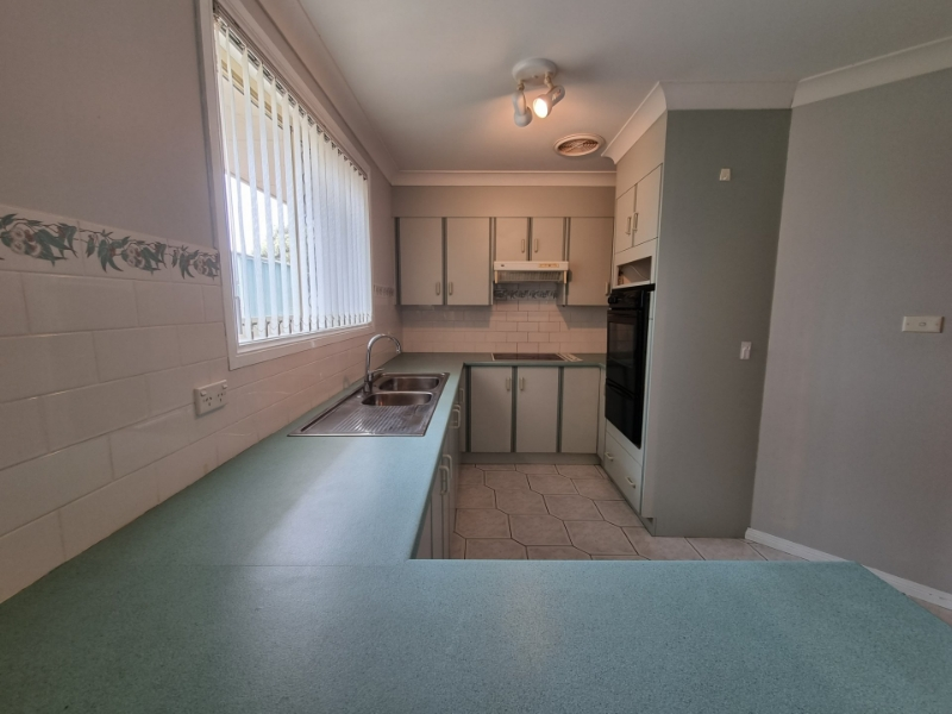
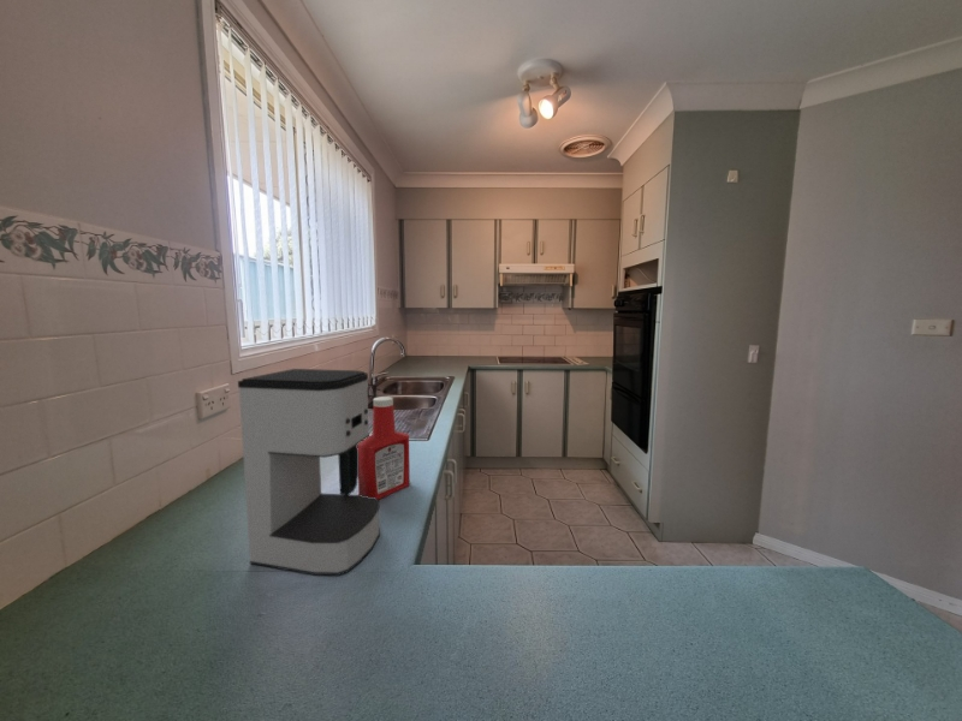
+ coffee maker [237,368,381,577]
+ soap bottle [357,395,411,500]
